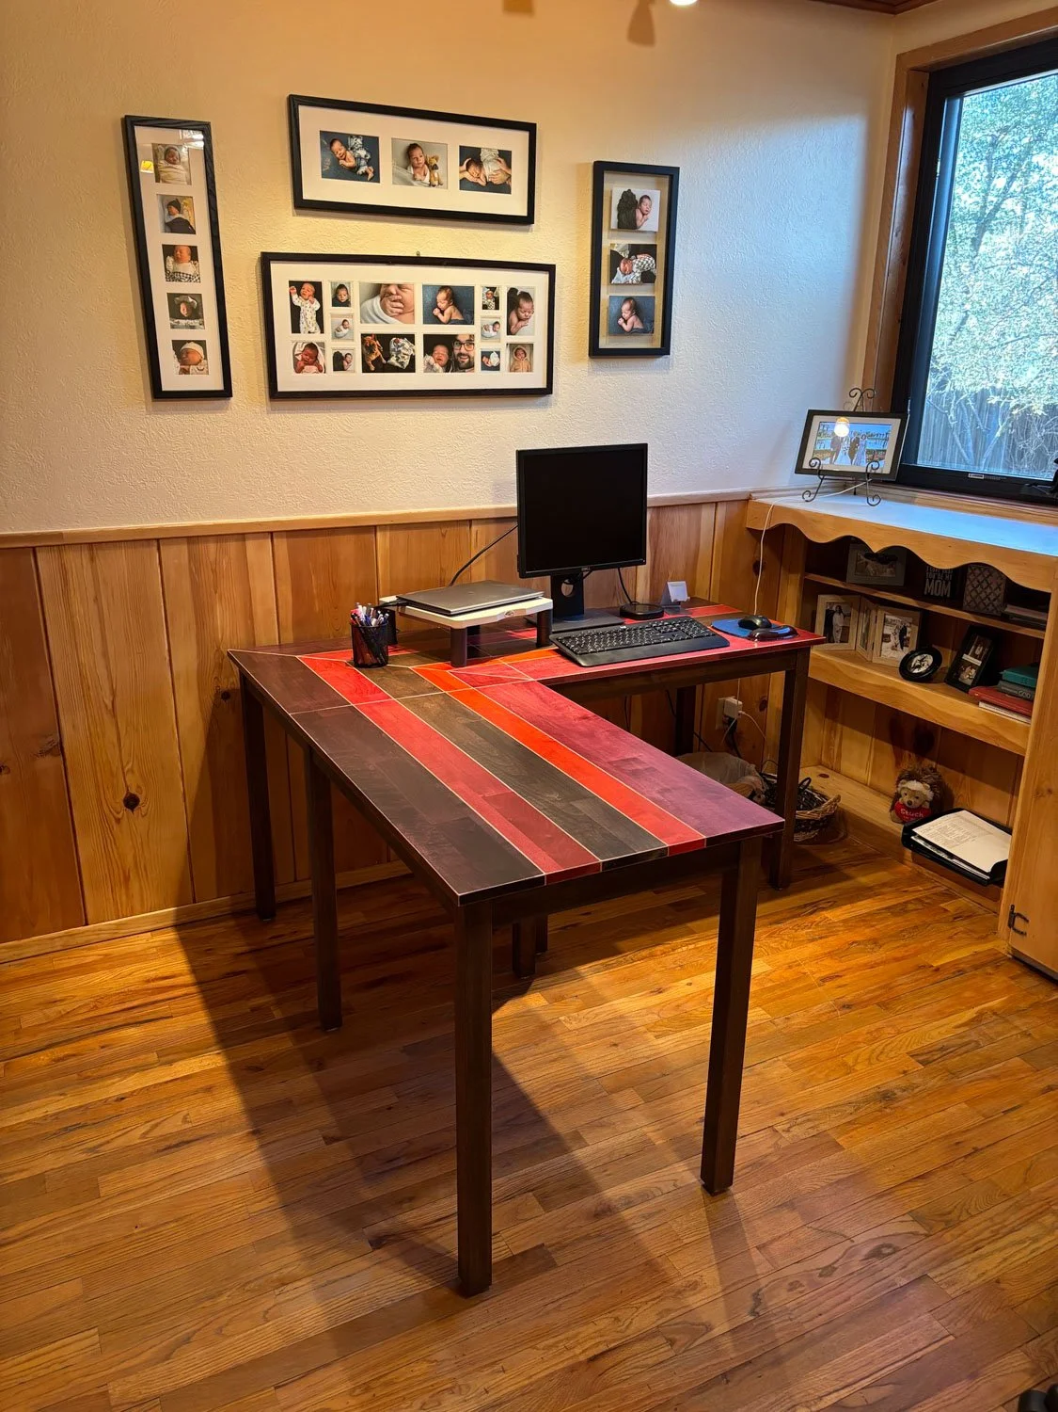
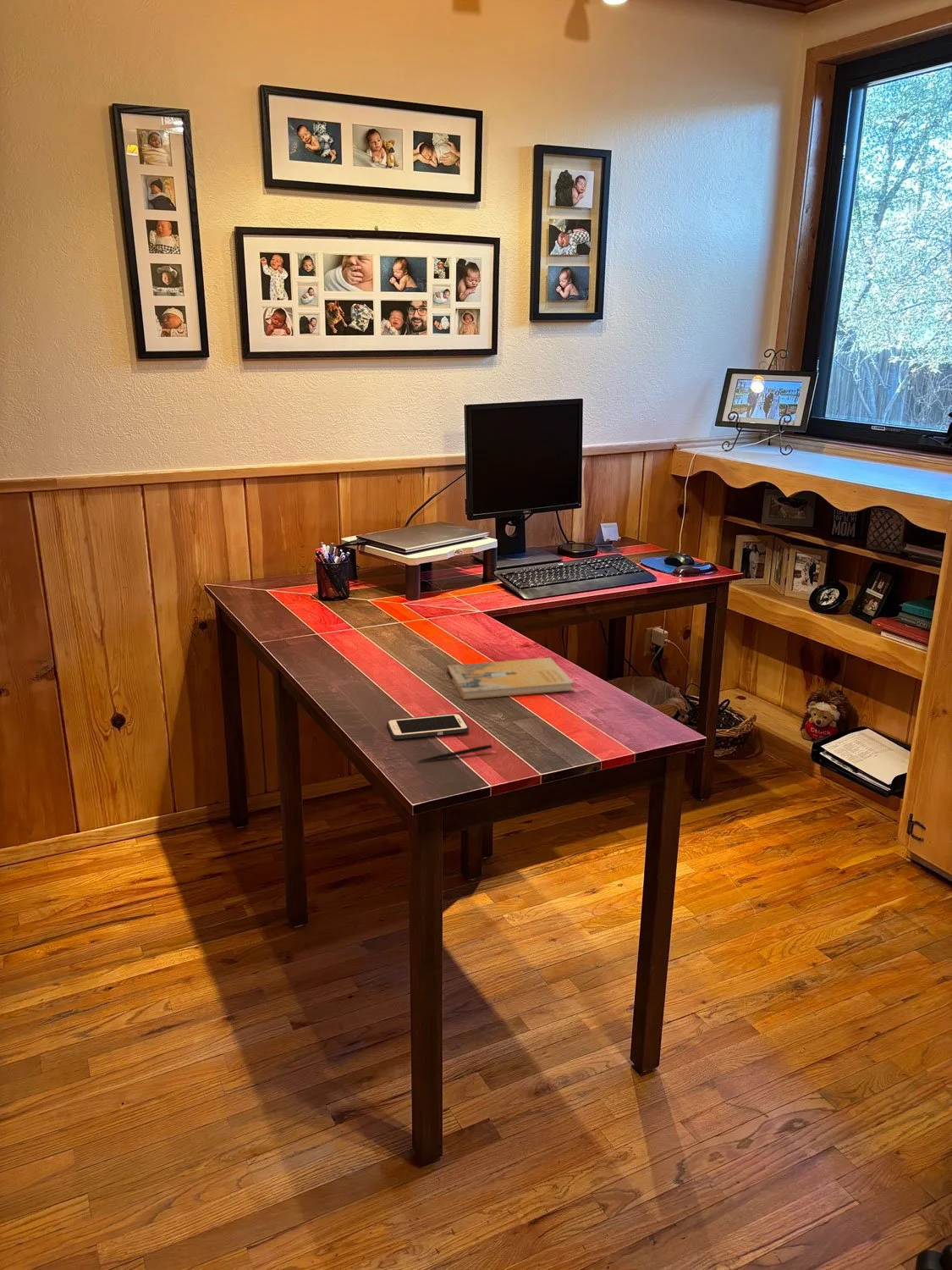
+ cell phone [386,713,470,740]
+ book [446,657,575,700]
+ pen [416,744,493,763]
